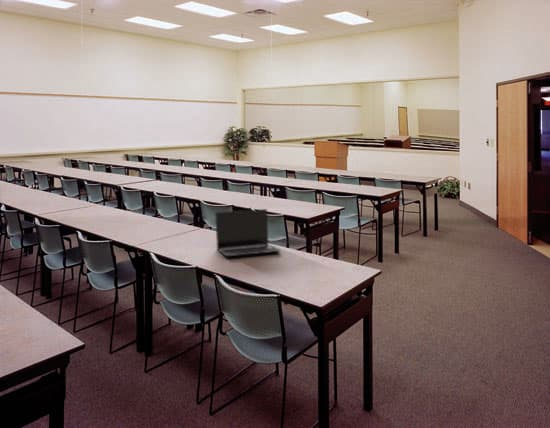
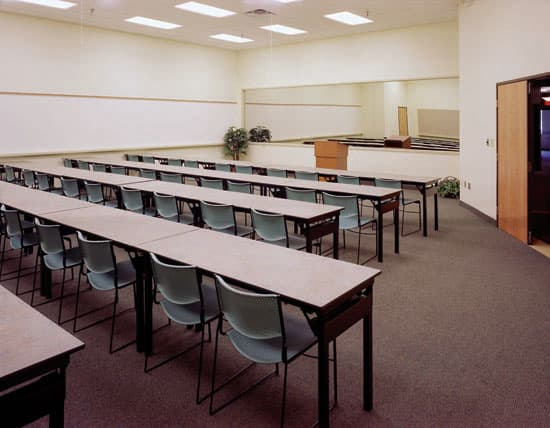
- laptop [214,208,282,257]
